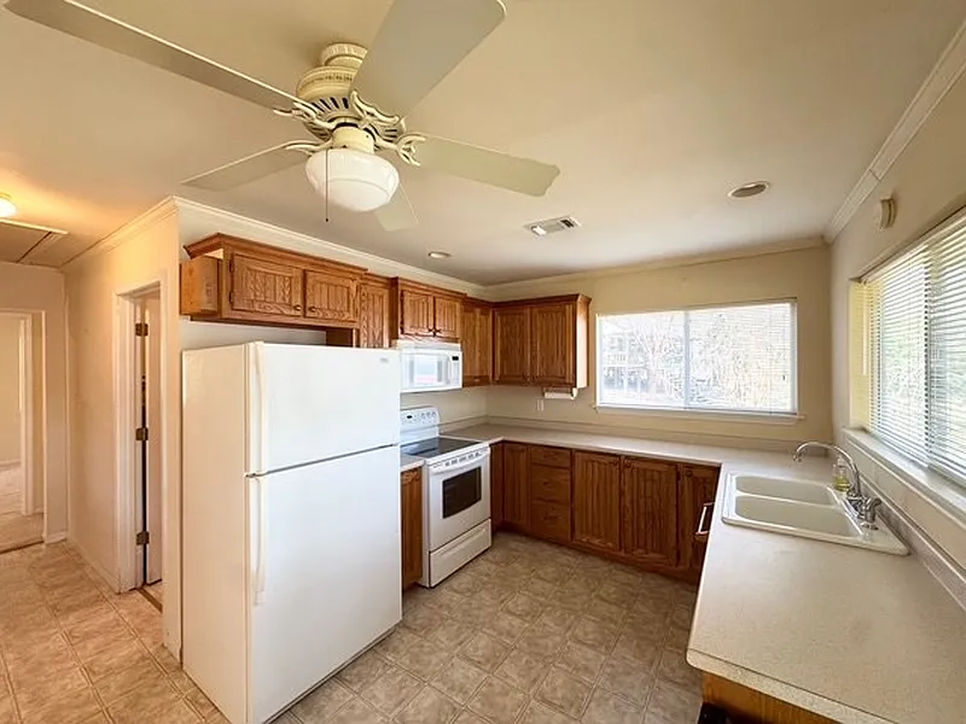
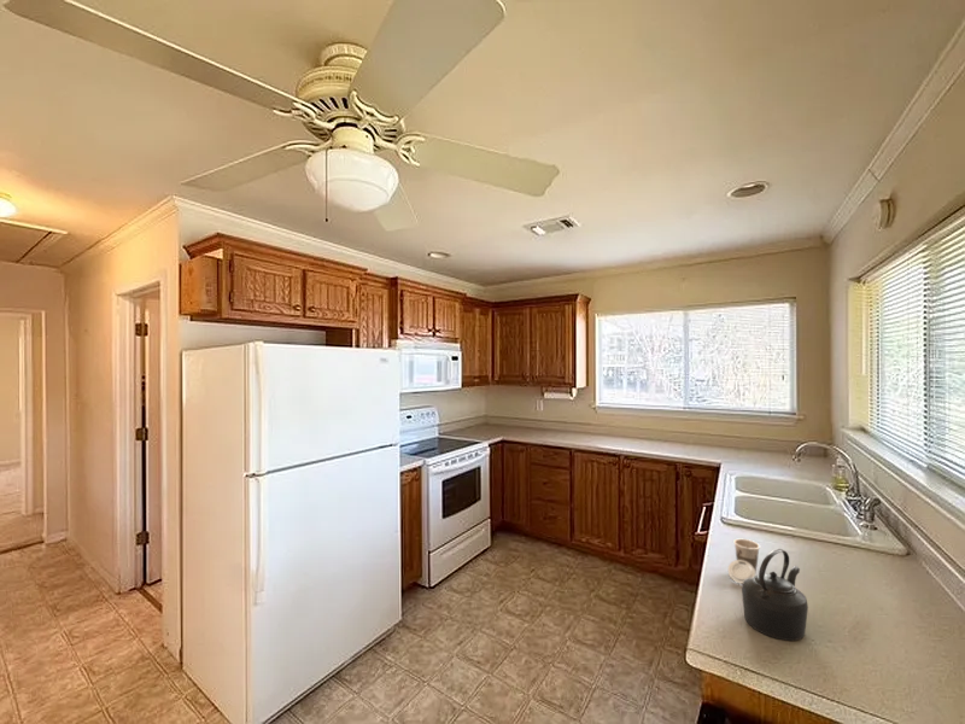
+ cup [727,538,761,585]
+ kettle [741,548,809,642]
